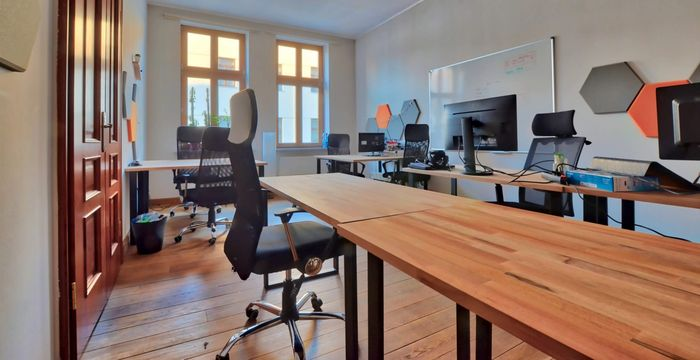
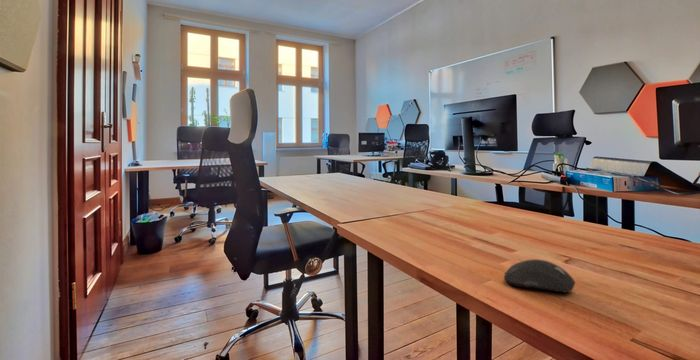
+ computer mouse [503,258,576,294]
